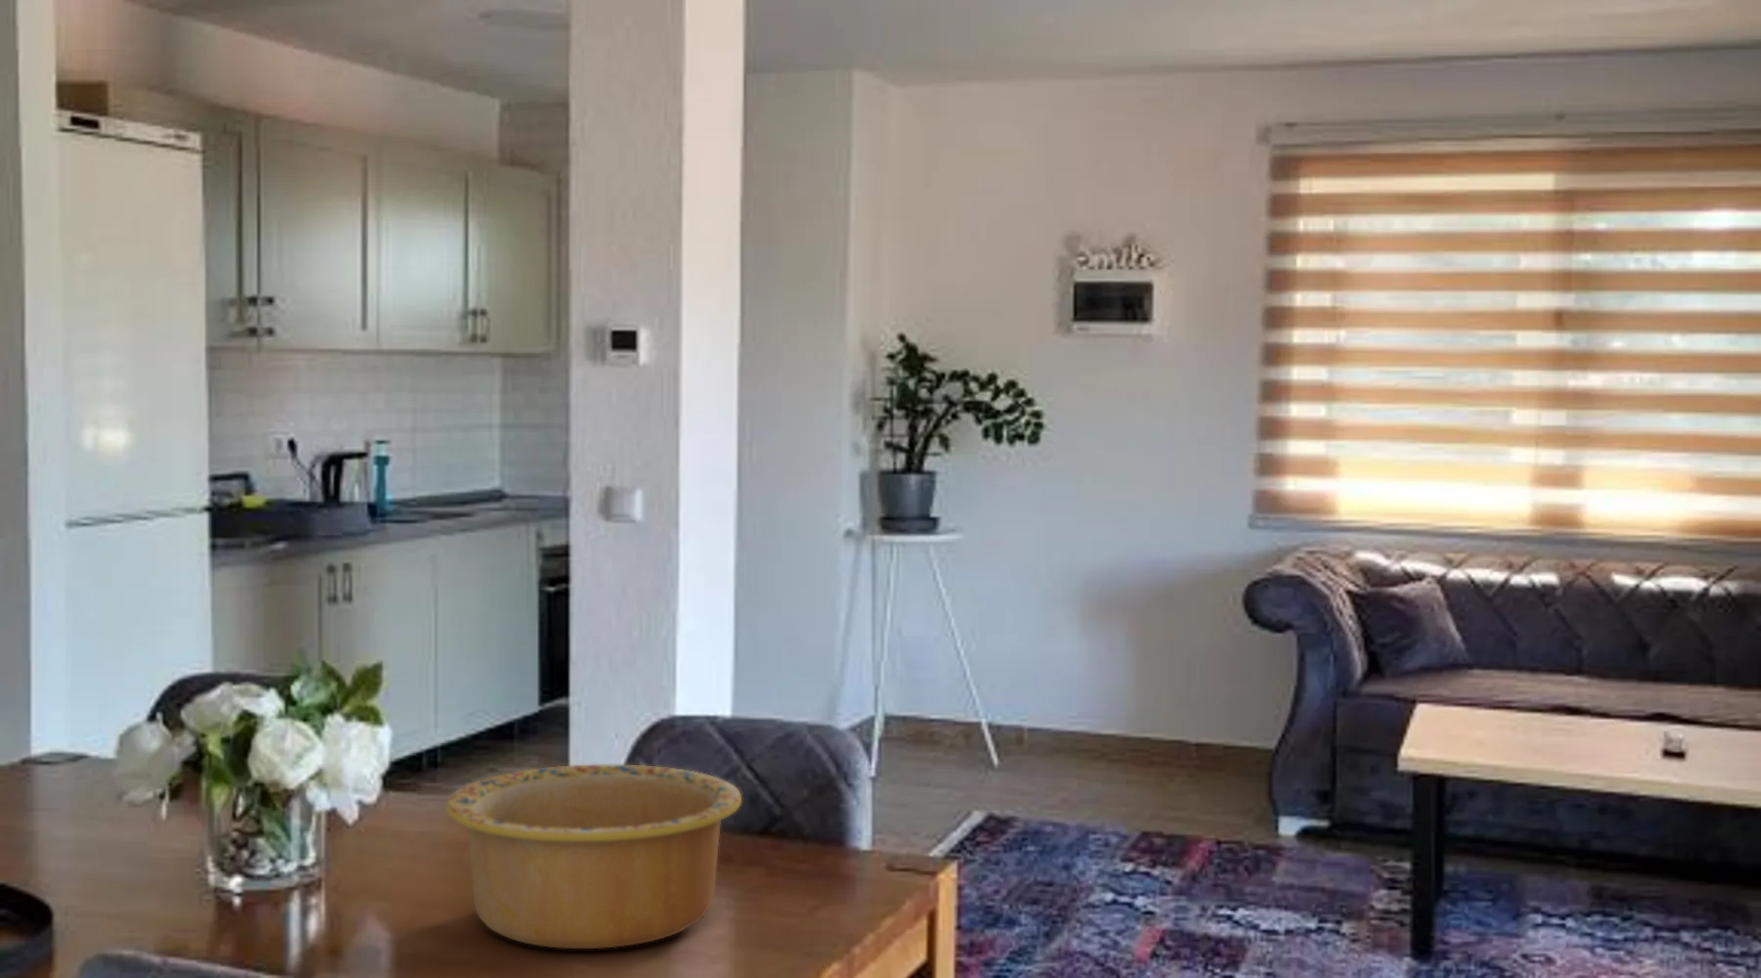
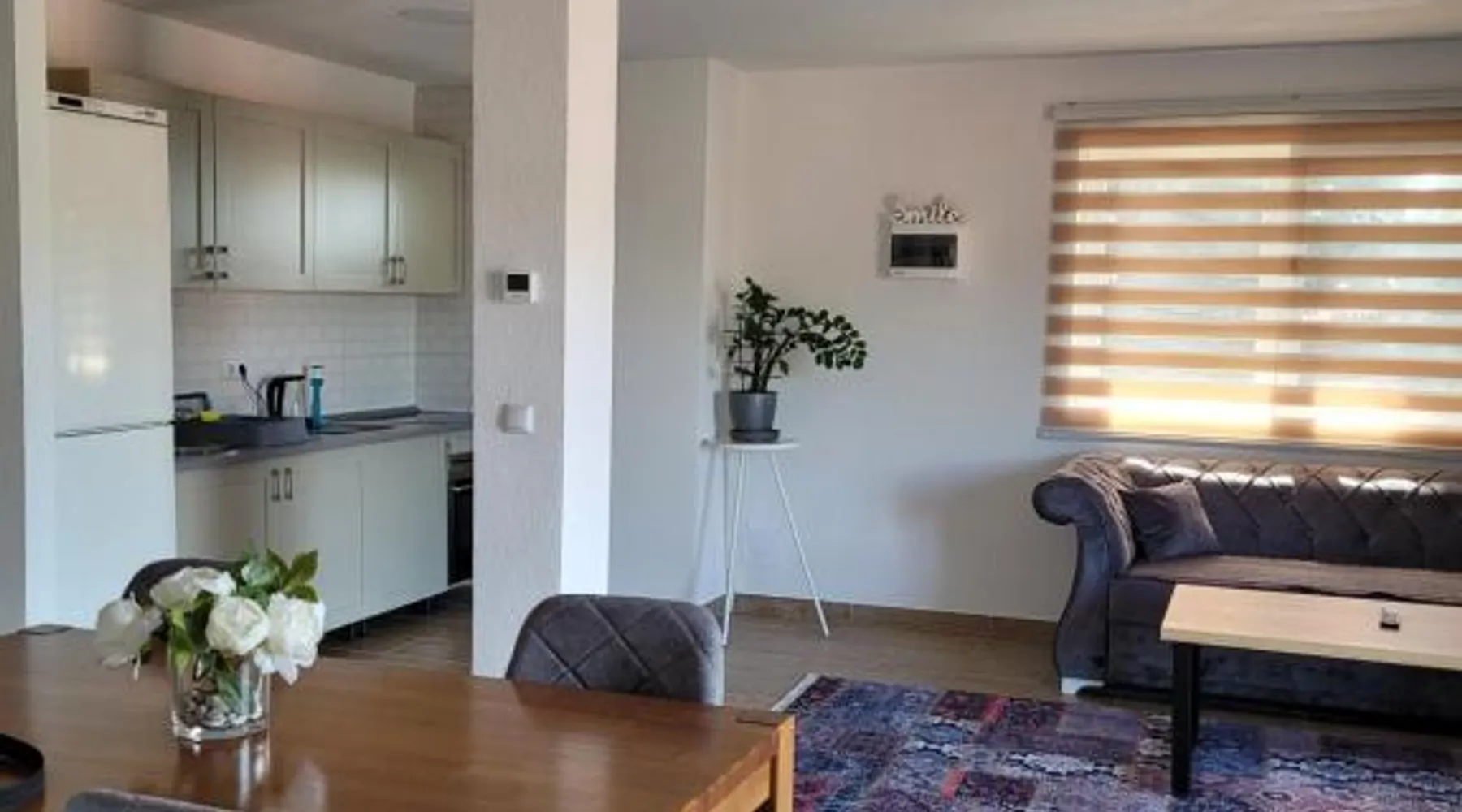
- bowl [446,764,742,949]
